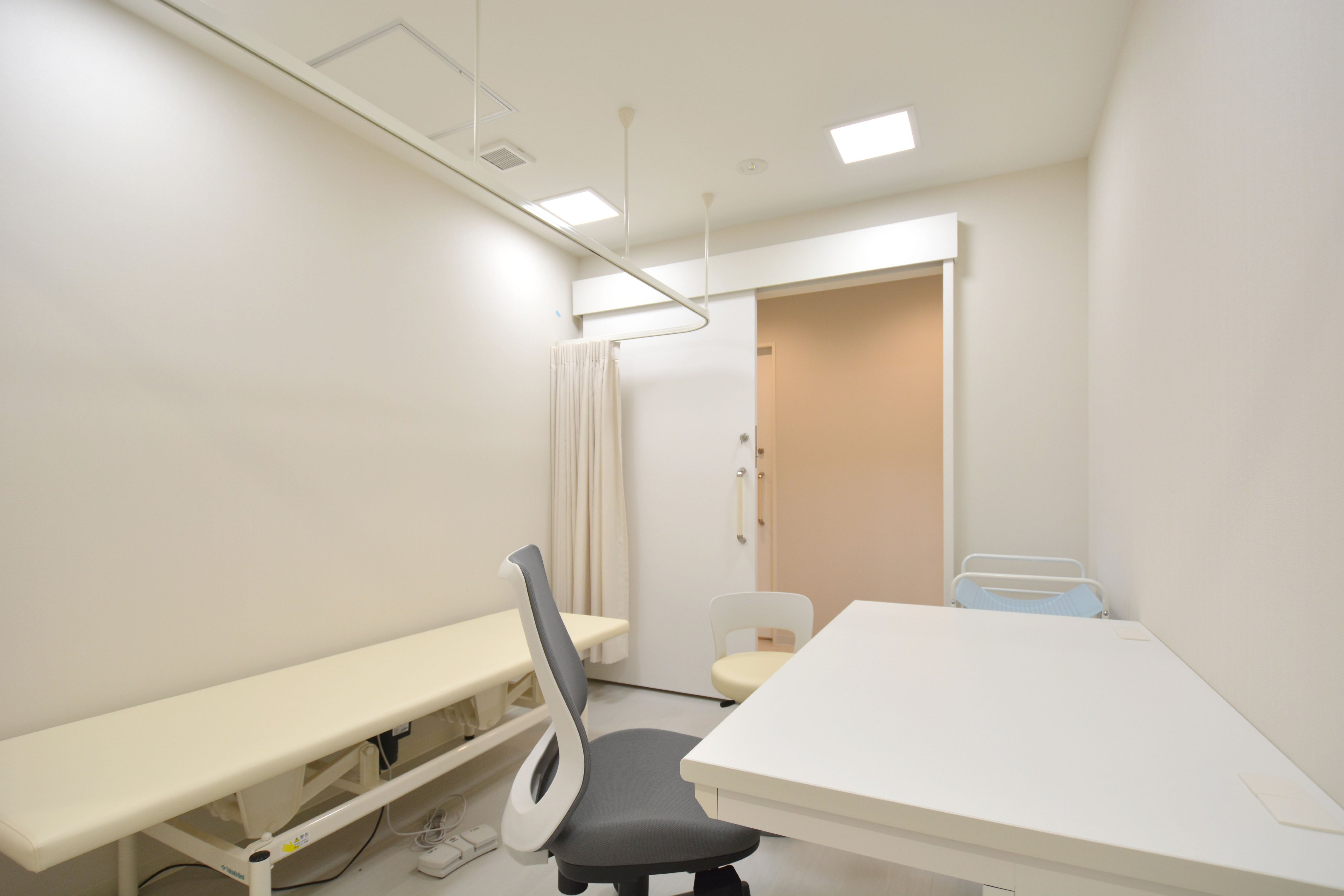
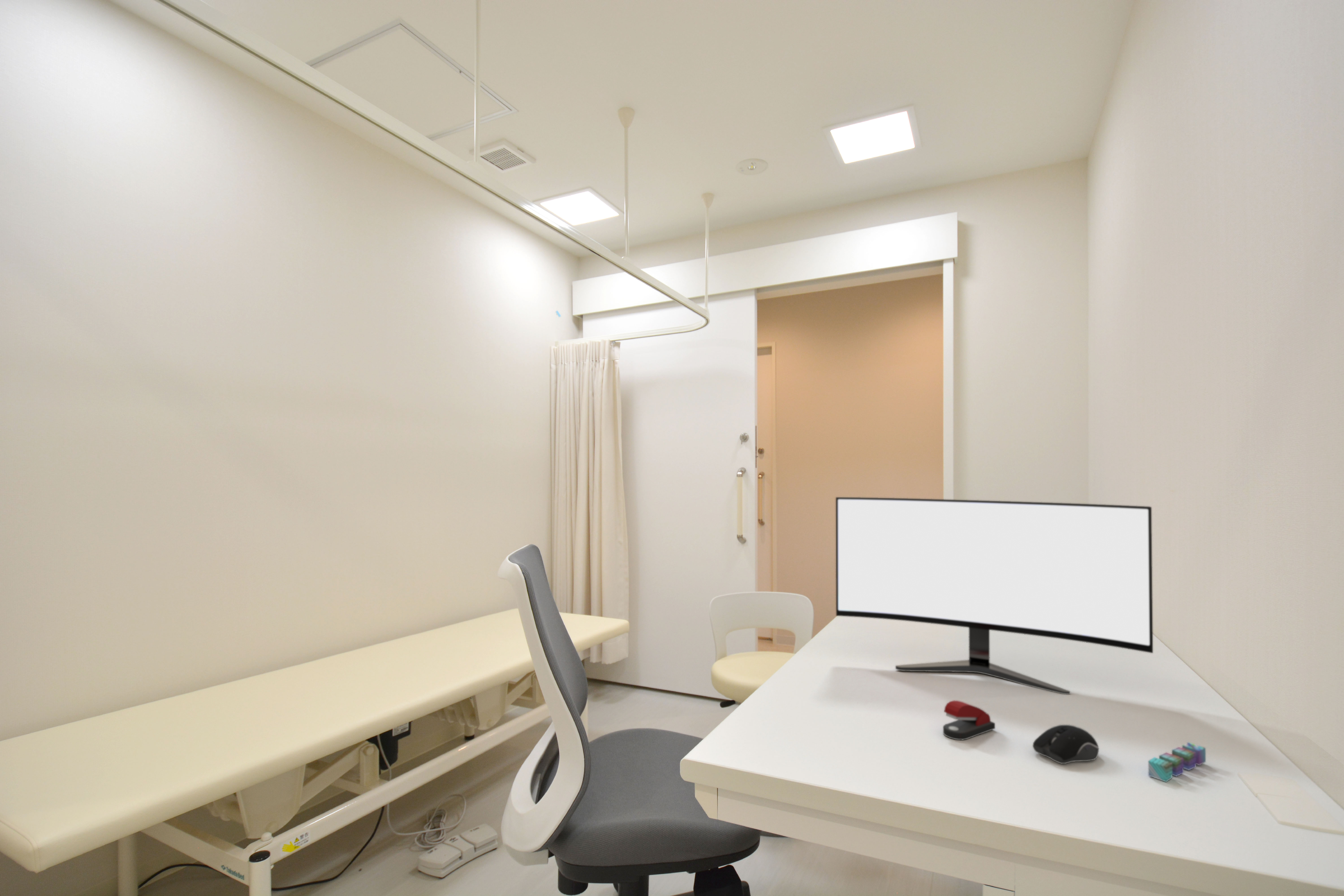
+ stapler [943,700,996,740]
+ computer mouse [1032,724,1100,764]
+ monitor [835,497,1153,695]
+ sticky notes [1148,742,1206,782]
